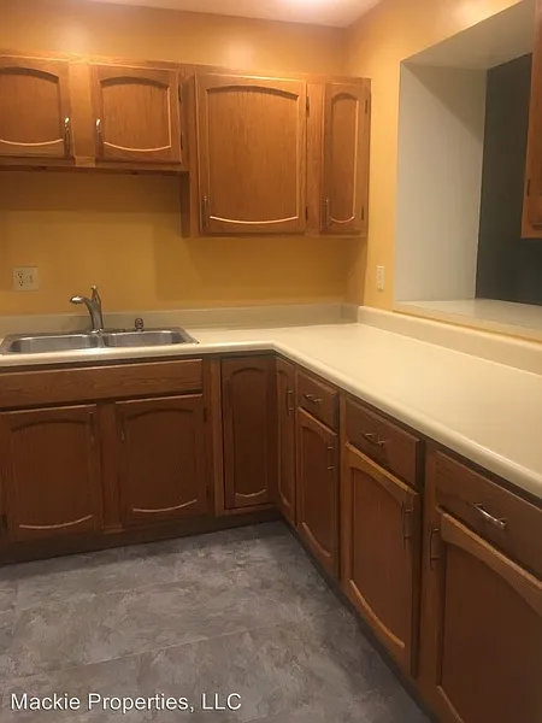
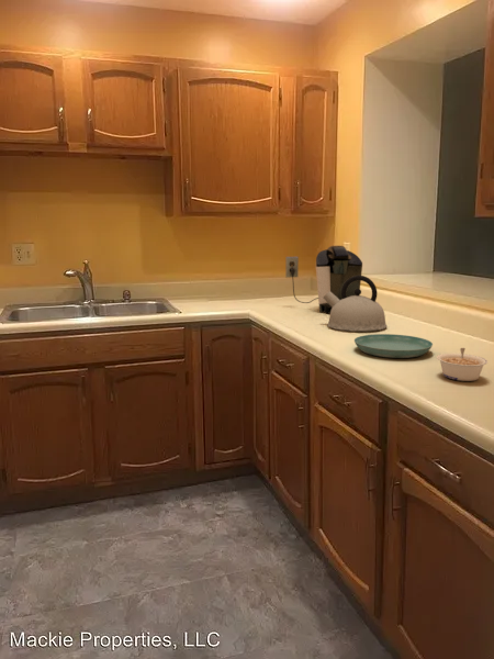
+ coffee maker [284,245,363,314]
+ saucer [353,333,434,359]
+ legume [436,347,489,382]
+ kettle [324,275,388,333]
